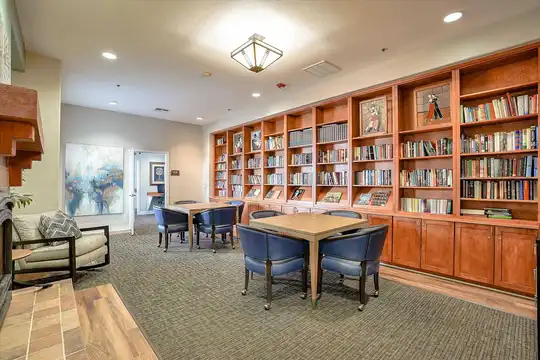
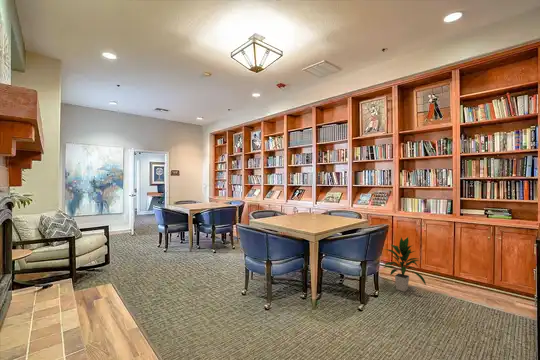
+ indoor plant [381,236,427,293]
